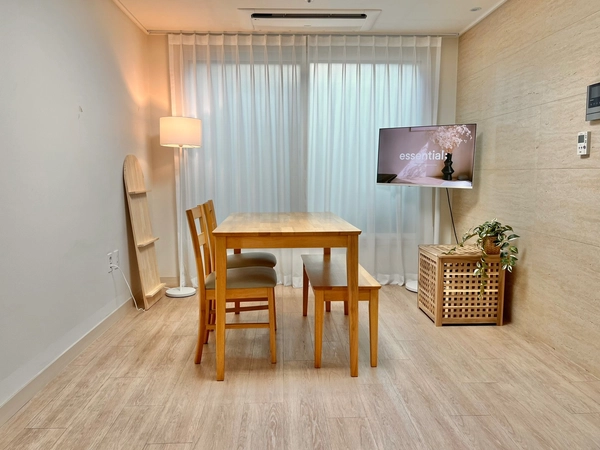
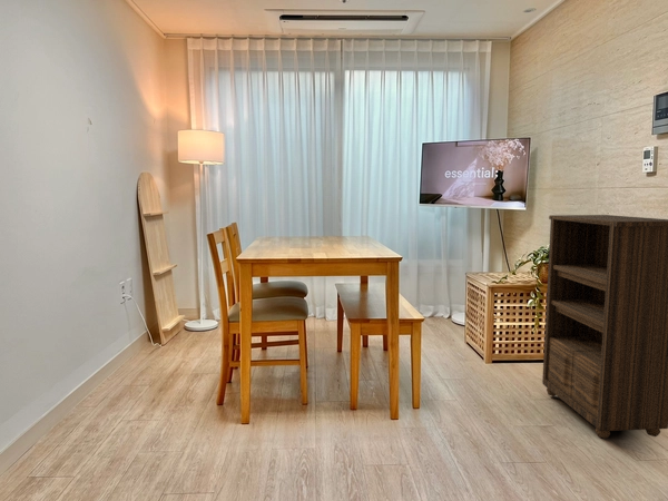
+ bookshelf [541,214,668,440]
